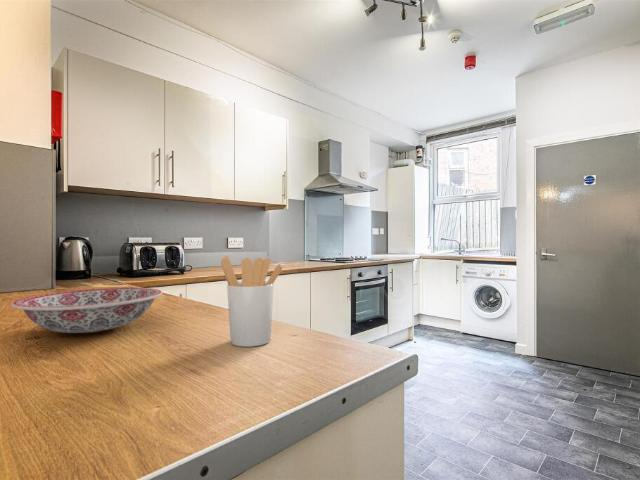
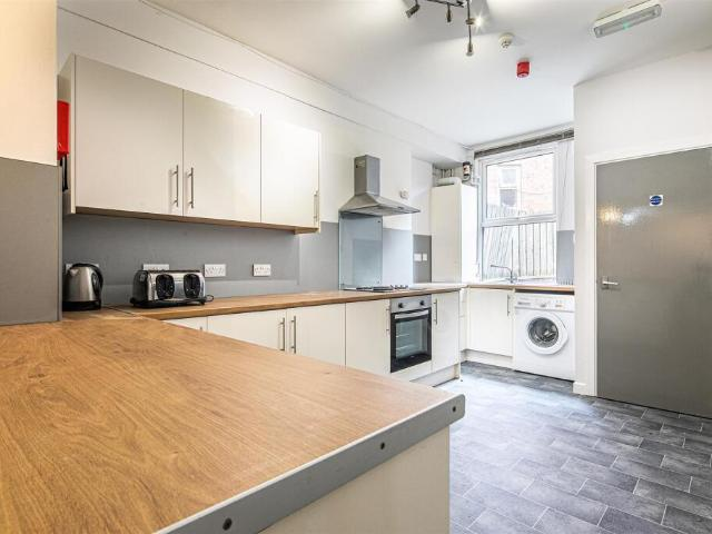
- utensil holder [220,255,284,348]
- ceramic bowl [11,287,163,334]
